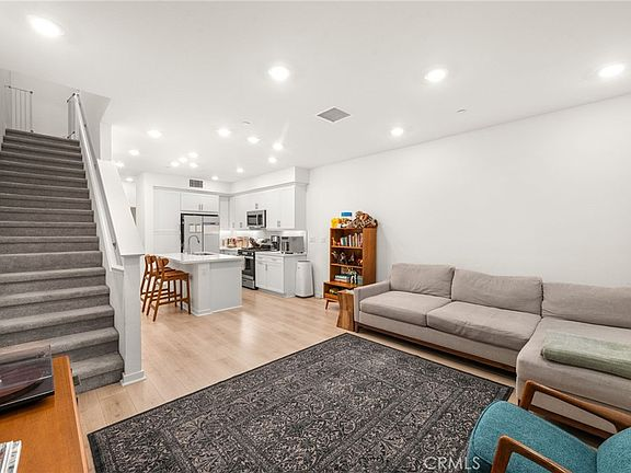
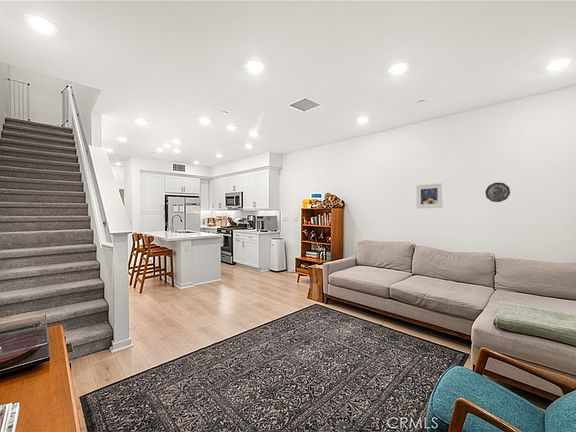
+ decorative plate [484,182,511,203]
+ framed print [415,182,444,210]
